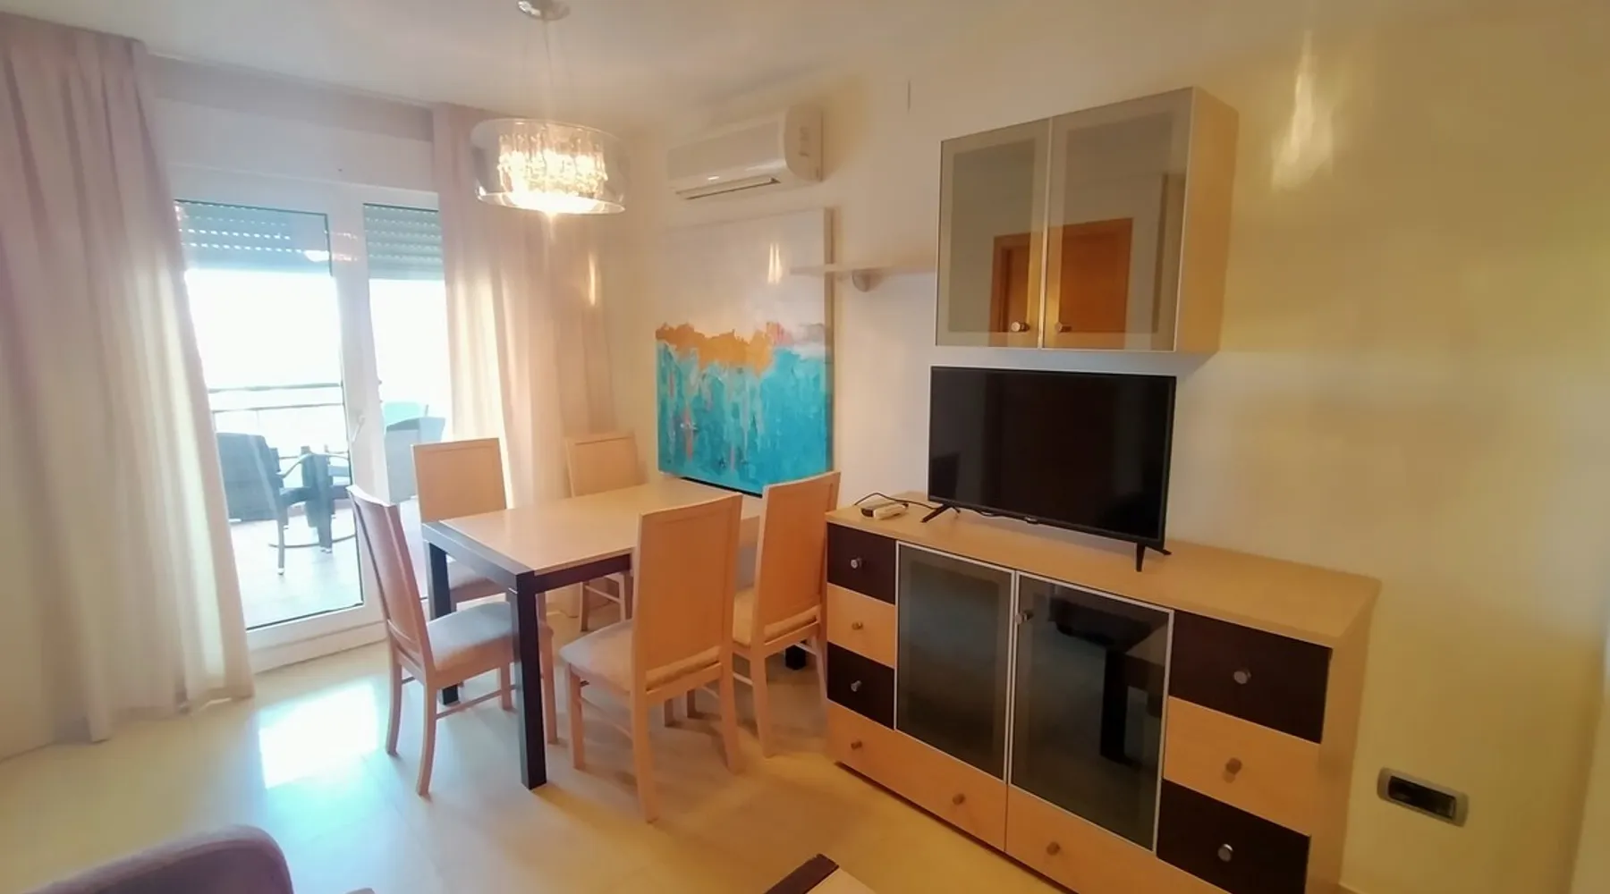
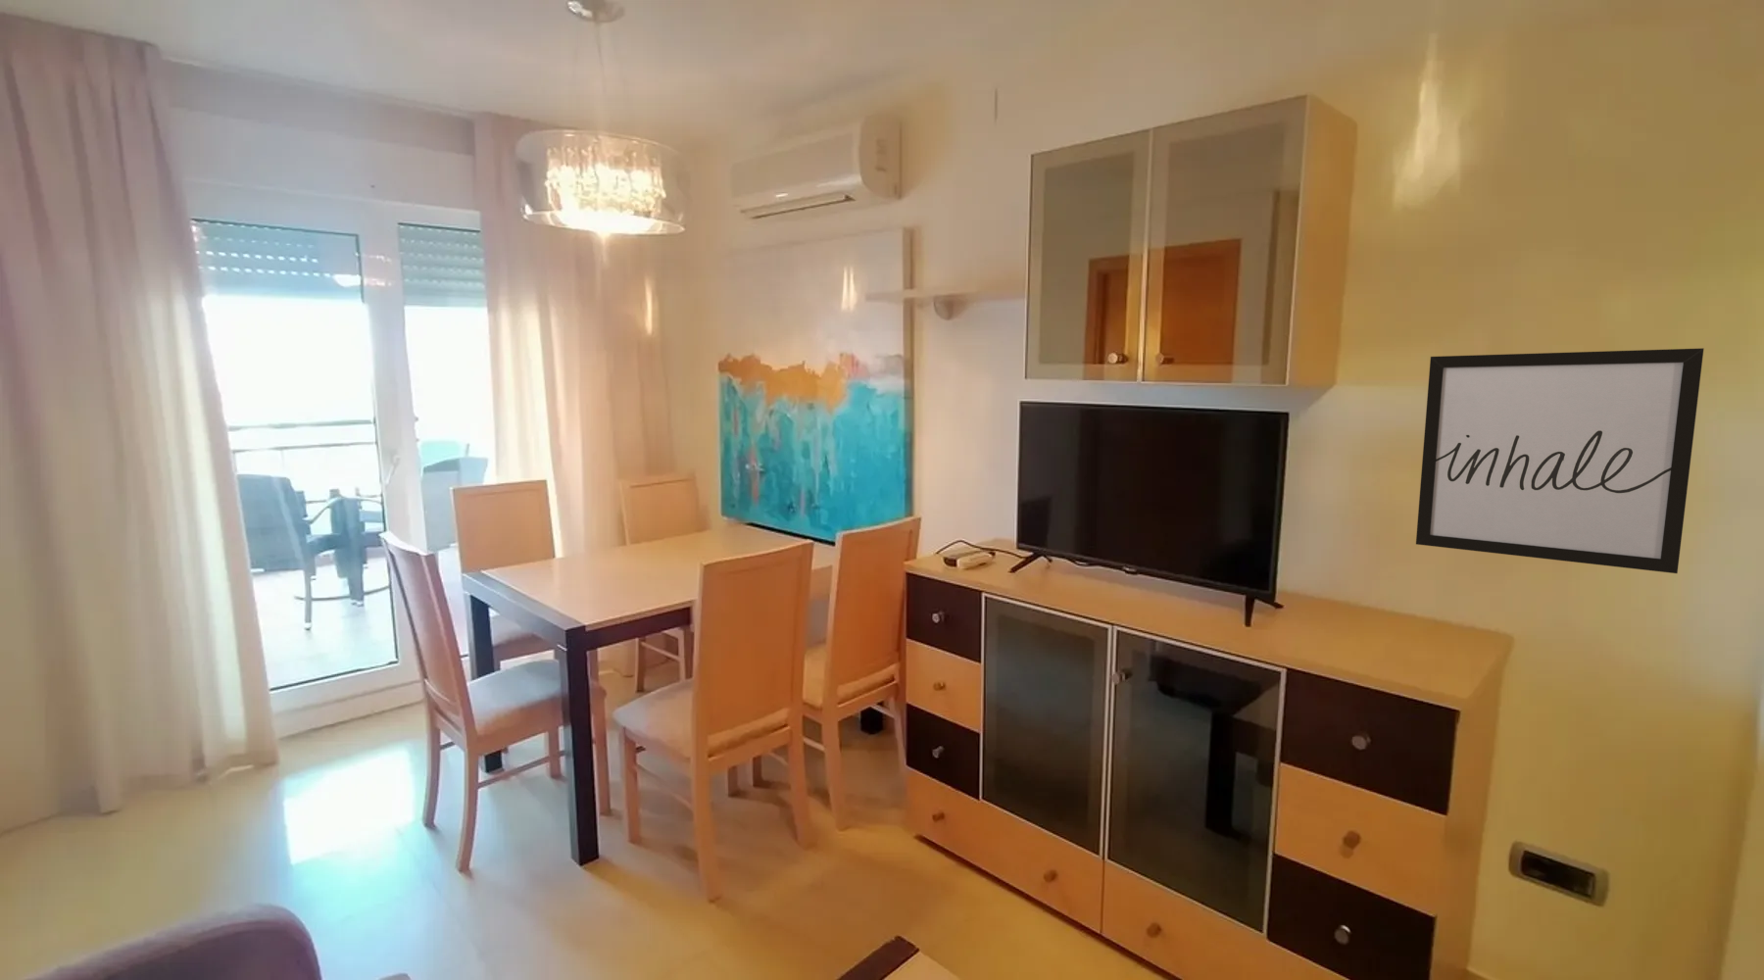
+ wall art [1415,346,1705,574]
